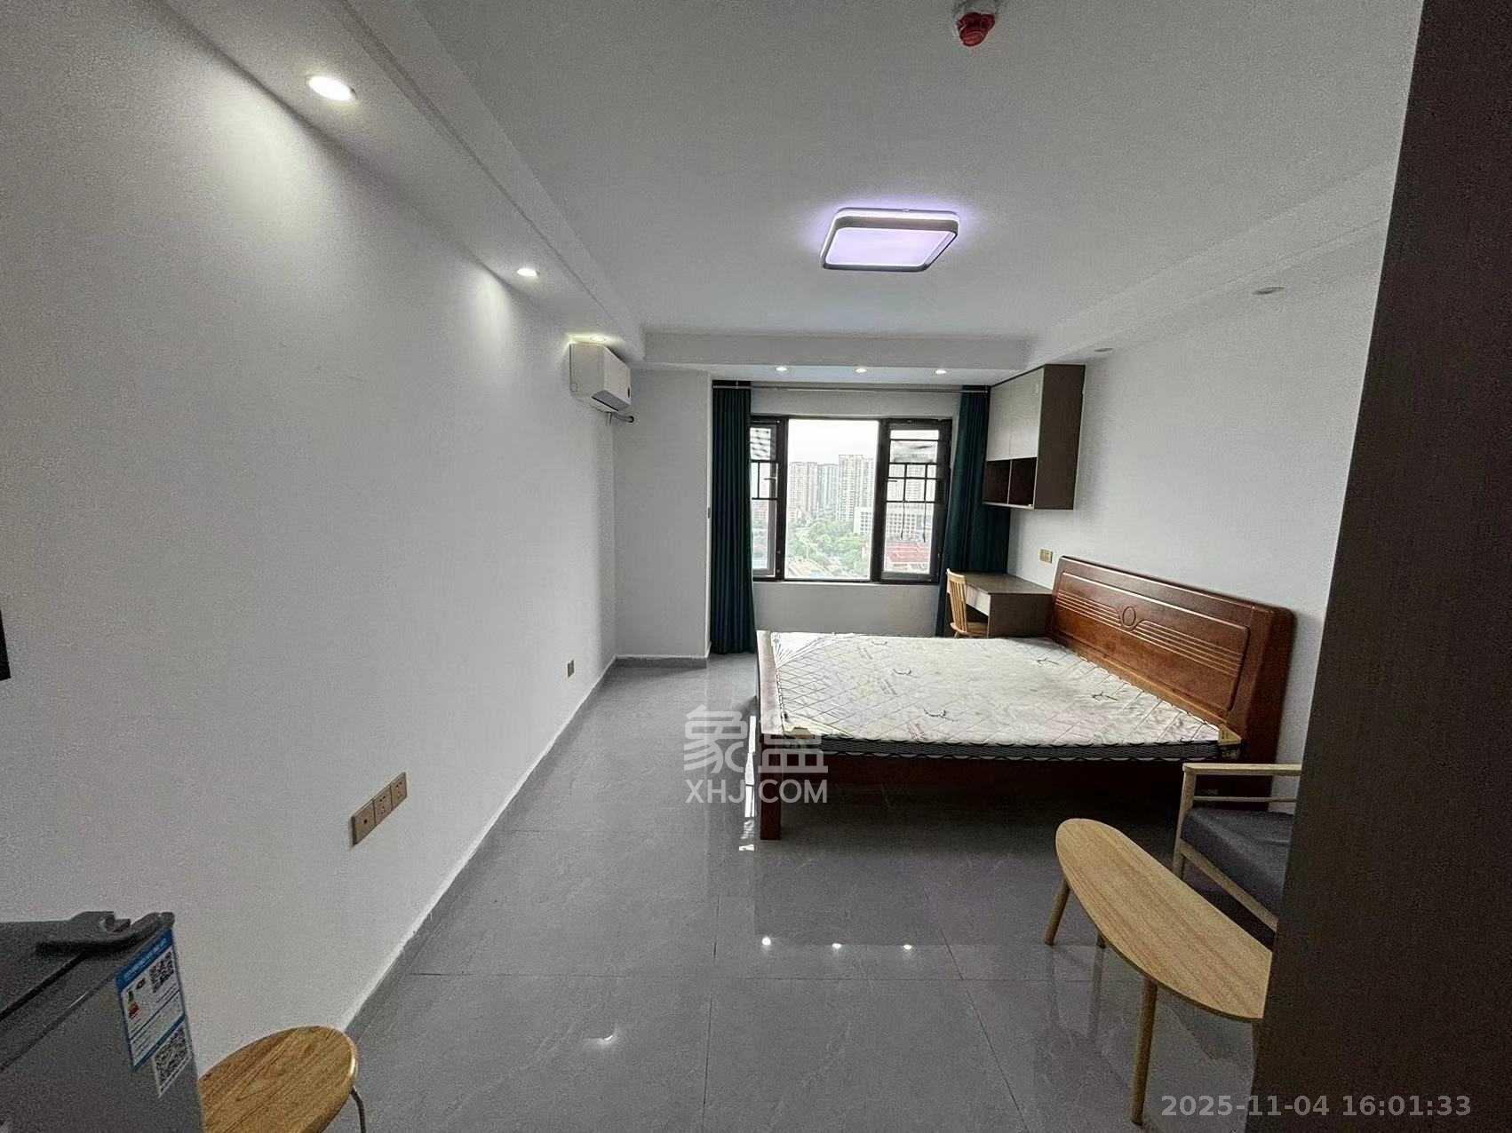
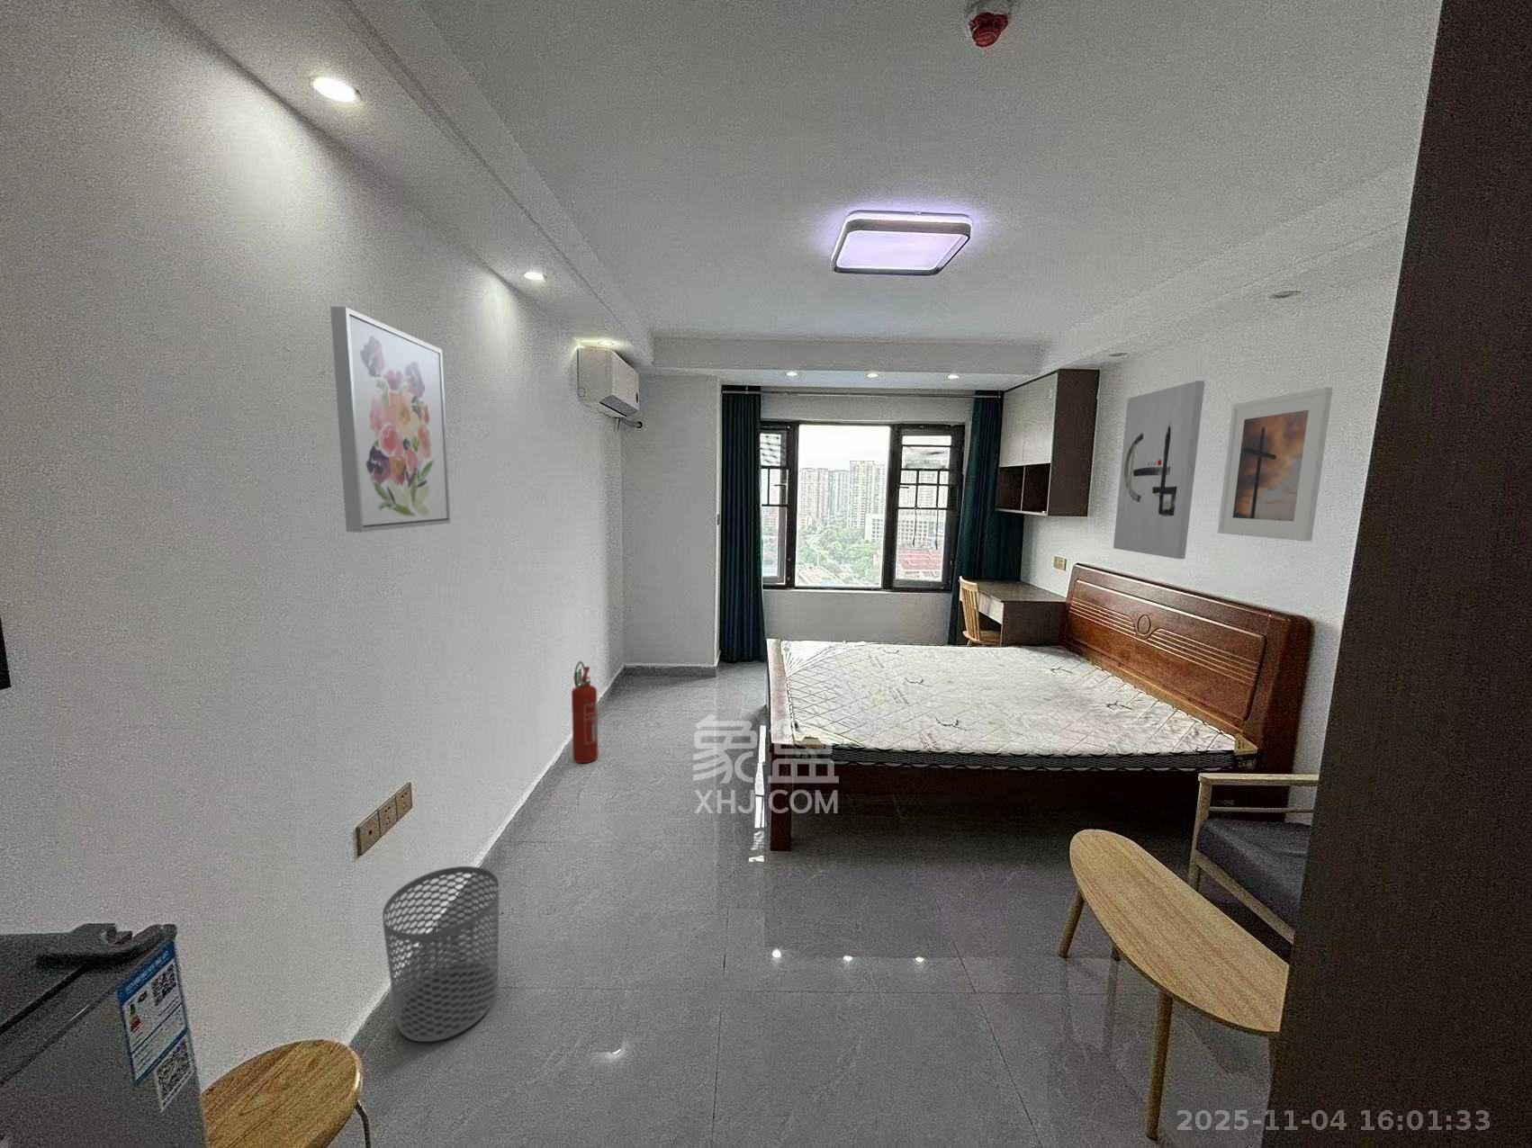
+ fire extinguisher [571,661,598,763]
+ wall art [1112,380,1205,560]
+ wall art [329,306,451,533]
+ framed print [1217,386,1333,543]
+ waste bin [381,866,499,1043]
